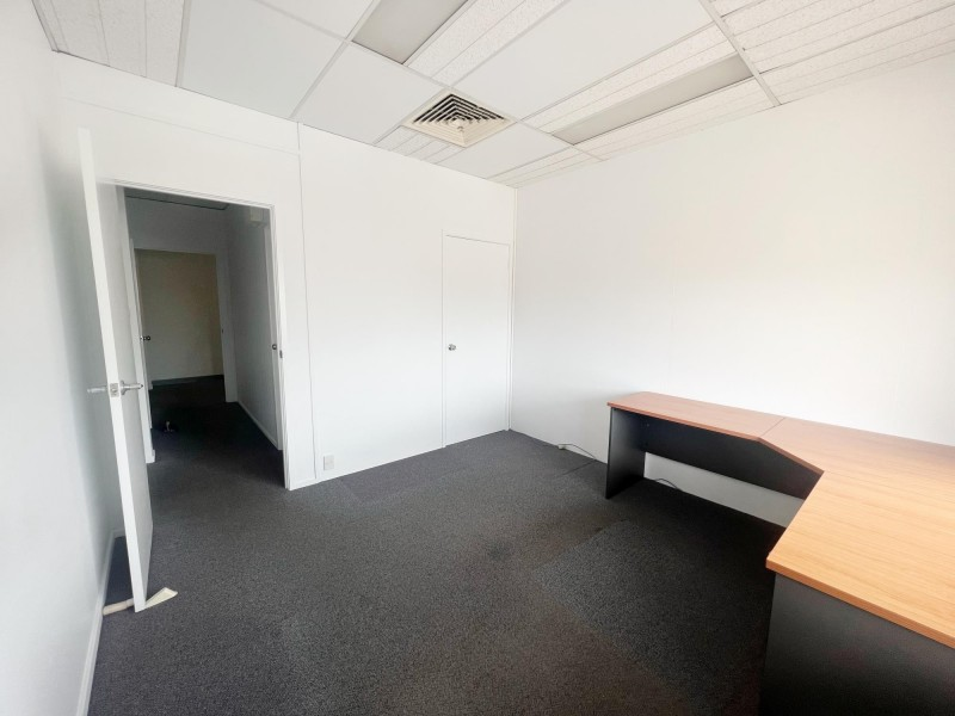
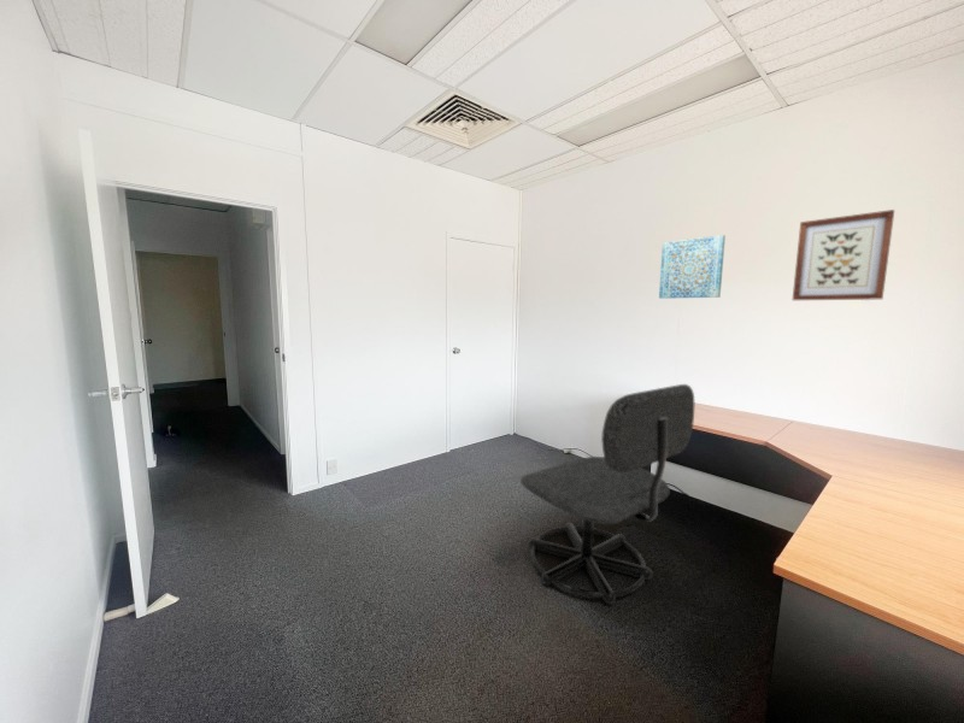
+ office chair [519,383,695,605]
+ wall art [658,234,727,300]
+ wall art [792,208,895,301]
